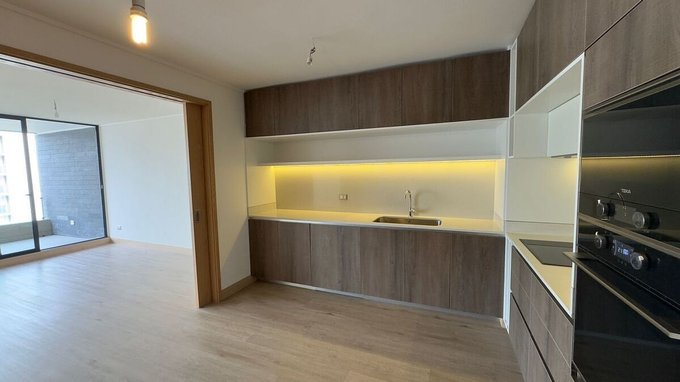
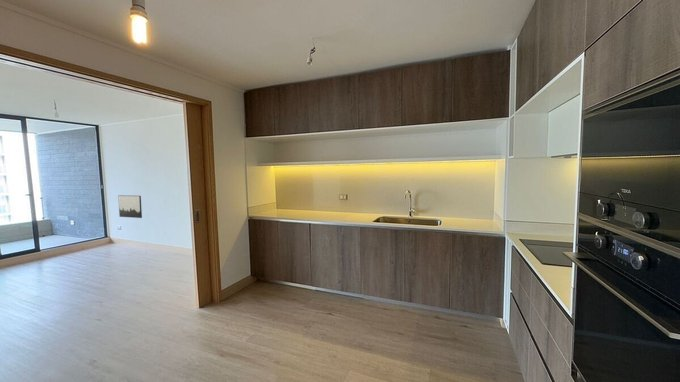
+ wall art [117,194,143,219]
